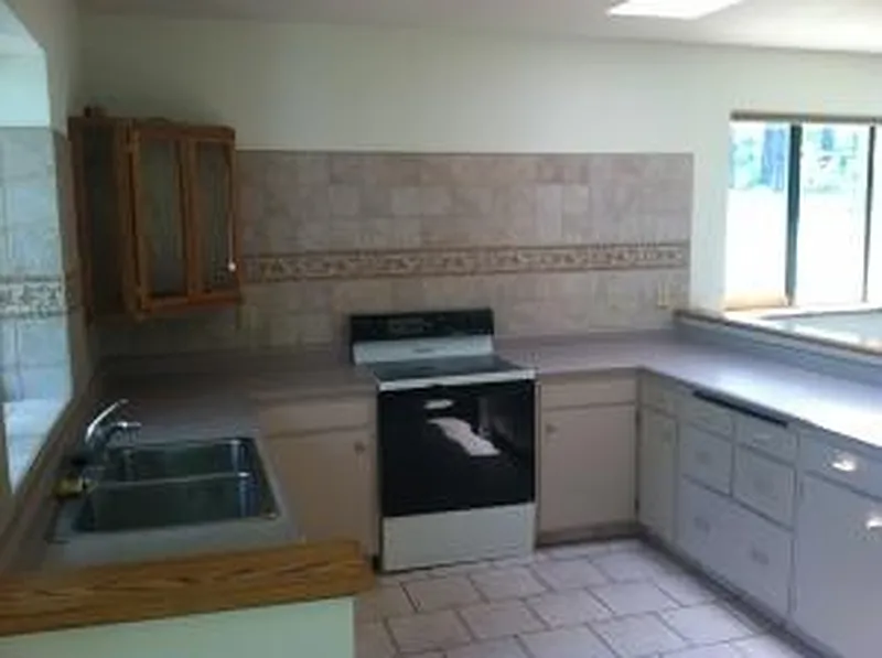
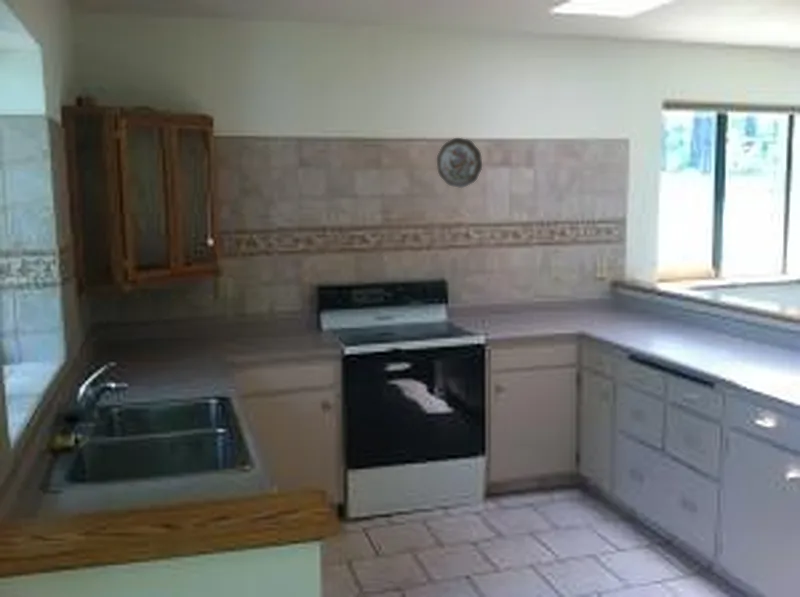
+ decorative plate [436,137,483,189]
